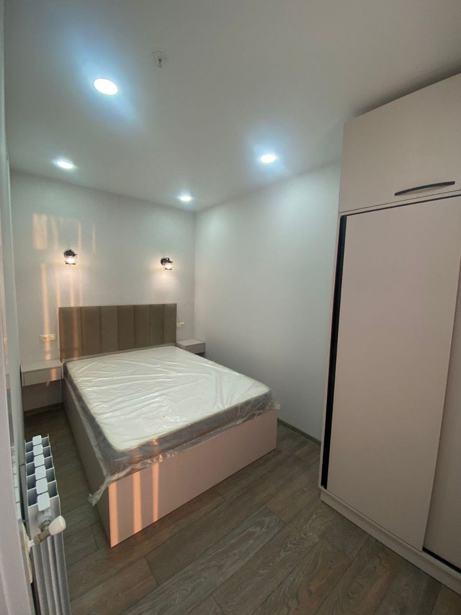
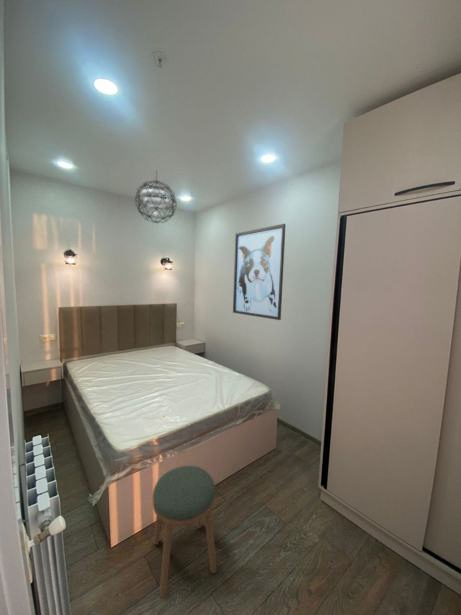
+ wall art [232,223,287,321]
+ stool [152,465,218,598]
+ pendant light [134,169,178,224]
